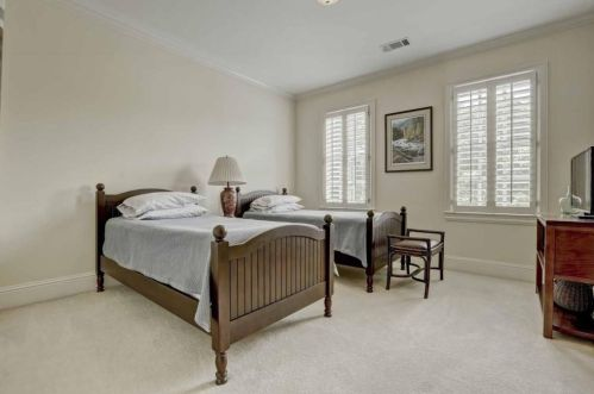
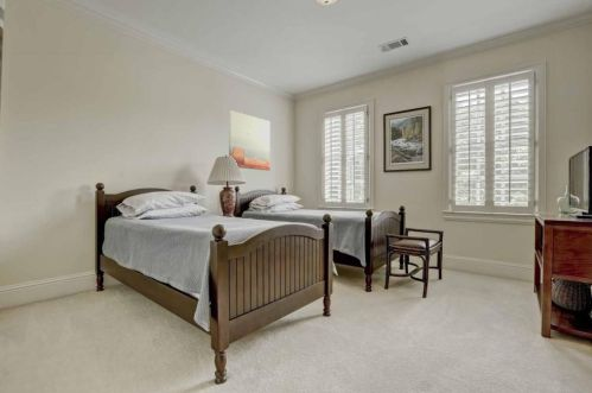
+ wall art [228,109,272,172]
